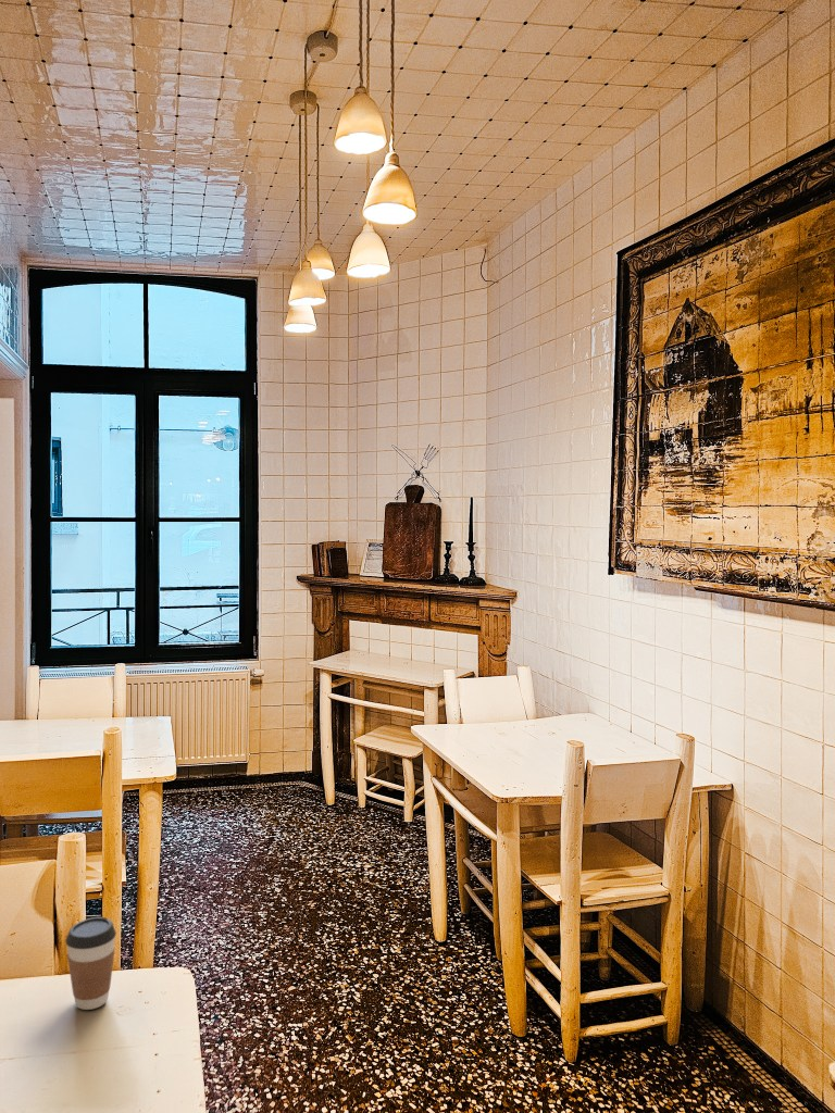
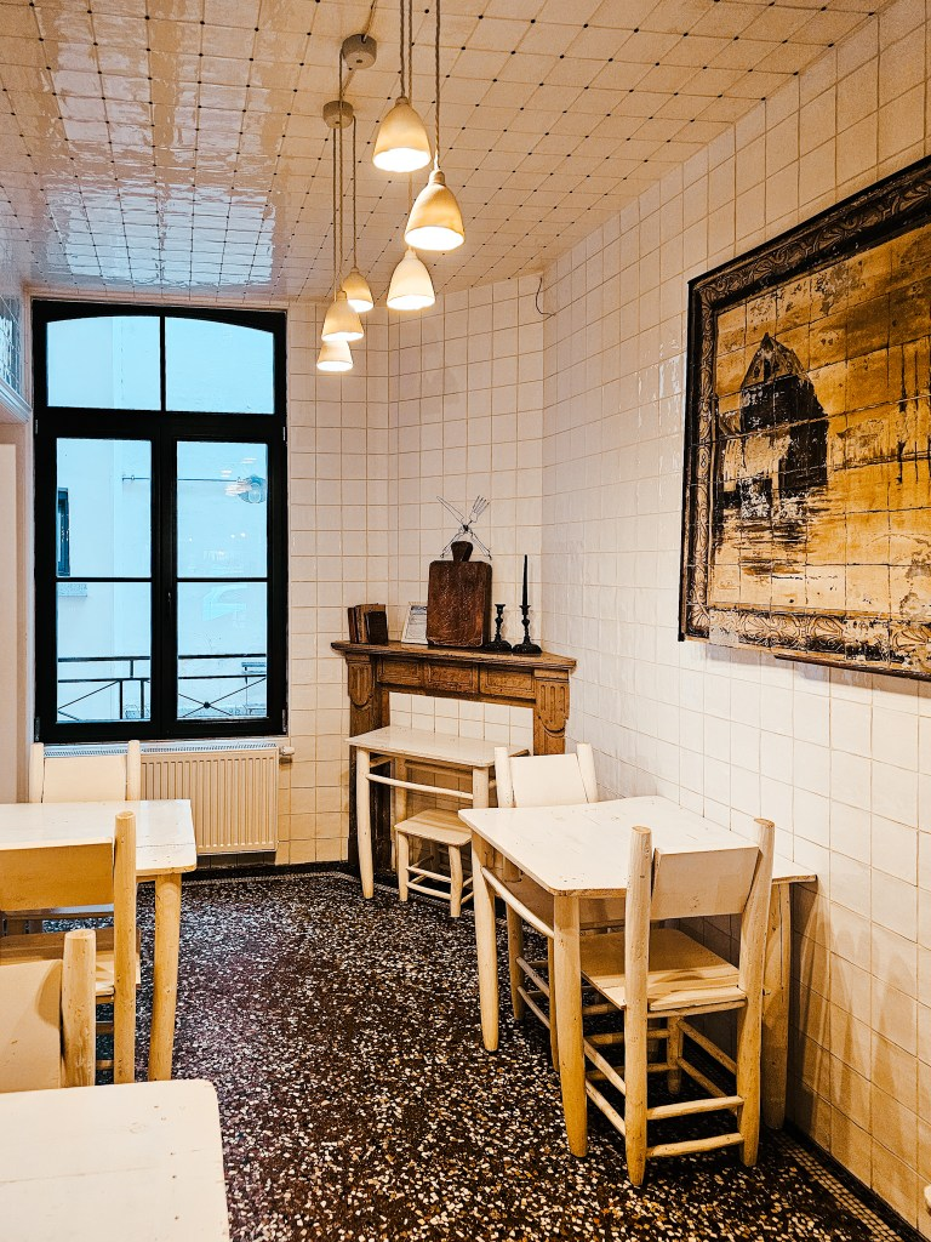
- coffee cup [64,916,117,1011]
